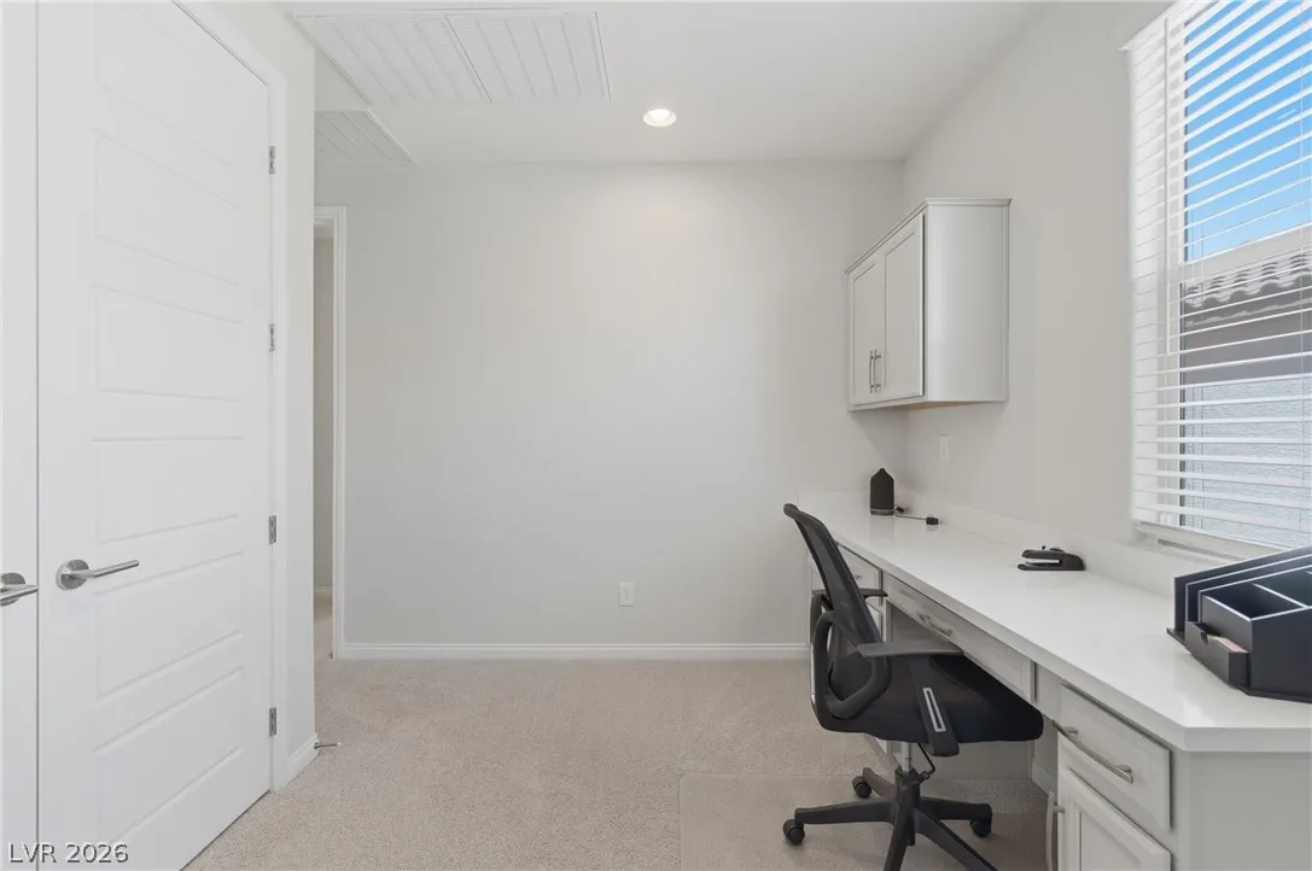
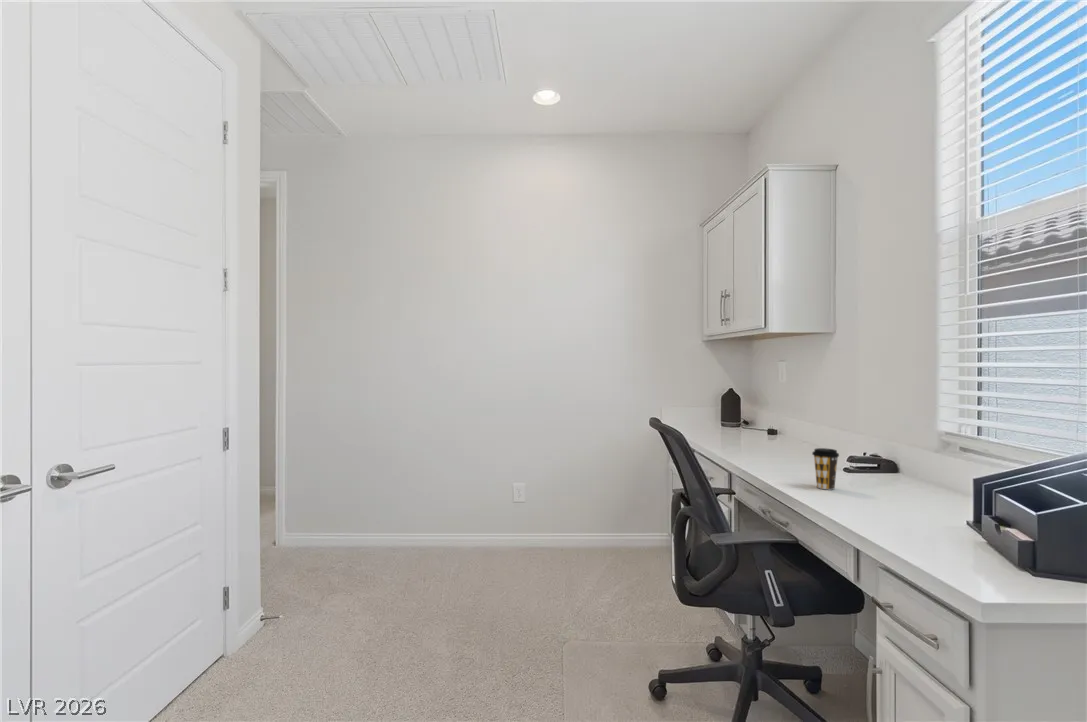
+ coffee cup [811,447,840,490]
